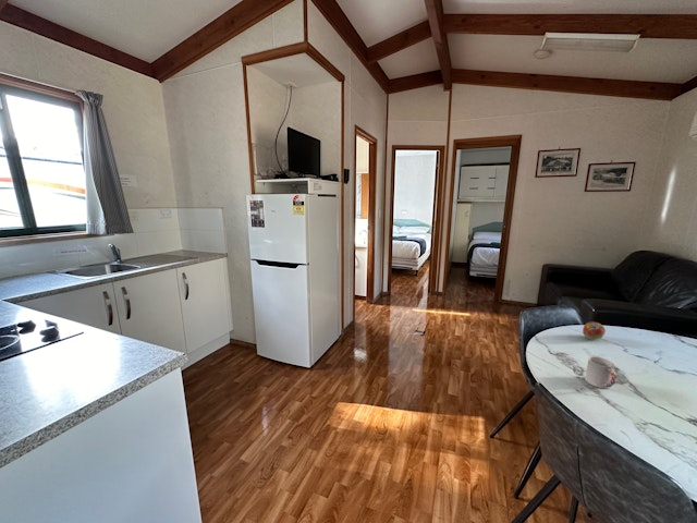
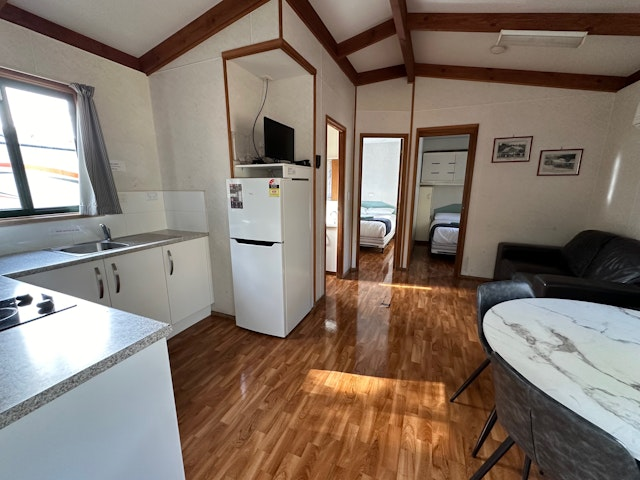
- fruit [582,320,607,341]
- cup [584,355,617,389]
